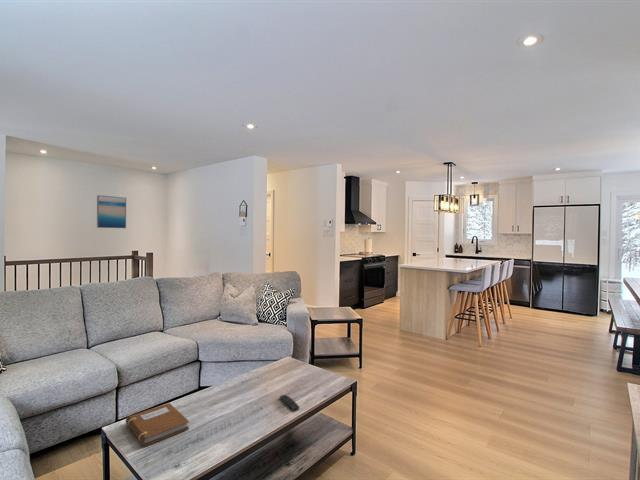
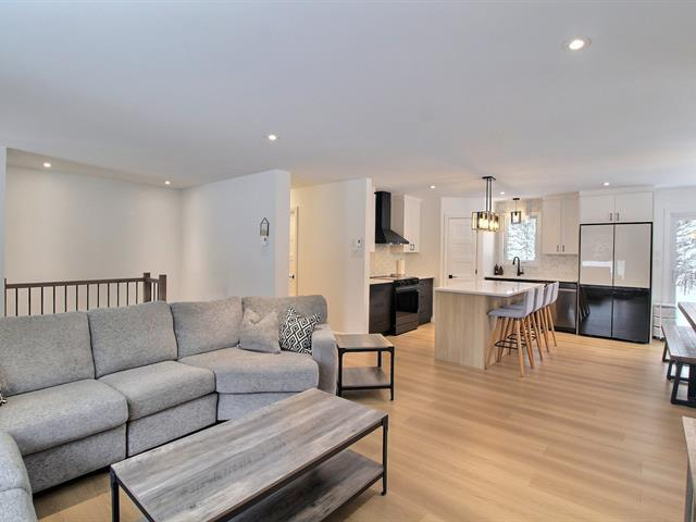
- notebook [125,402,190,447]
- wall art [96,194,127,229]
- remote control [279,394,300,412]
